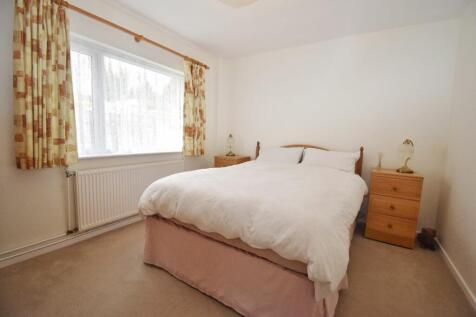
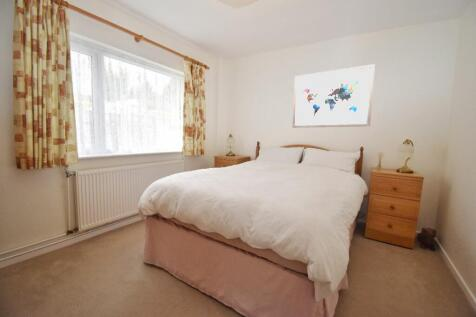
+ wall art [292,63,376,129]
